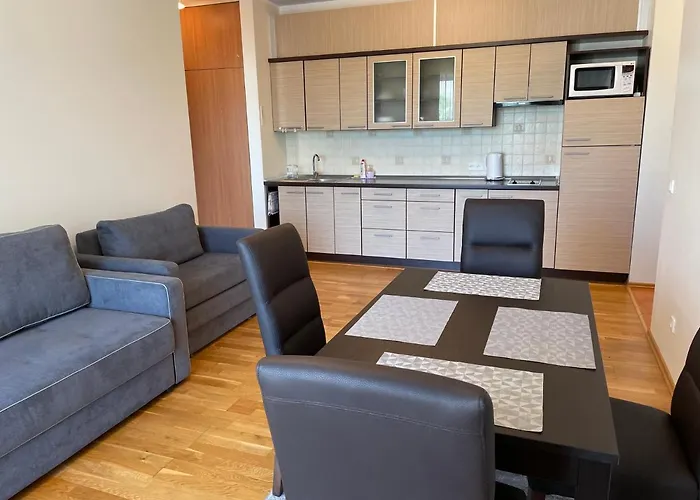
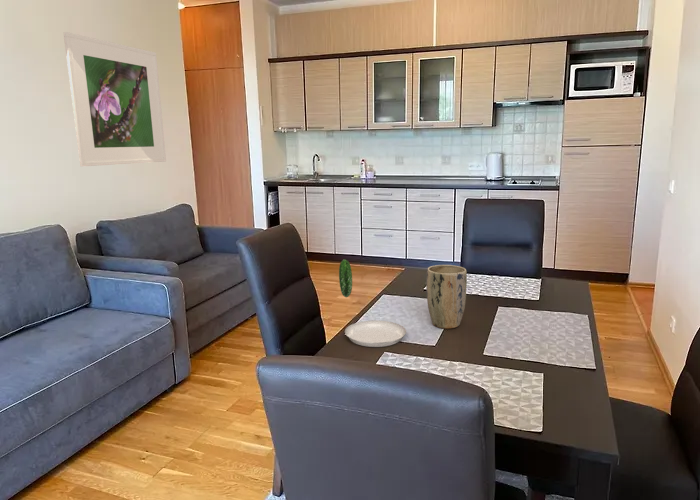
+ plate [338,258,407,348]
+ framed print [63,31,167,167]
+ plant pot [425,264,468,329]
